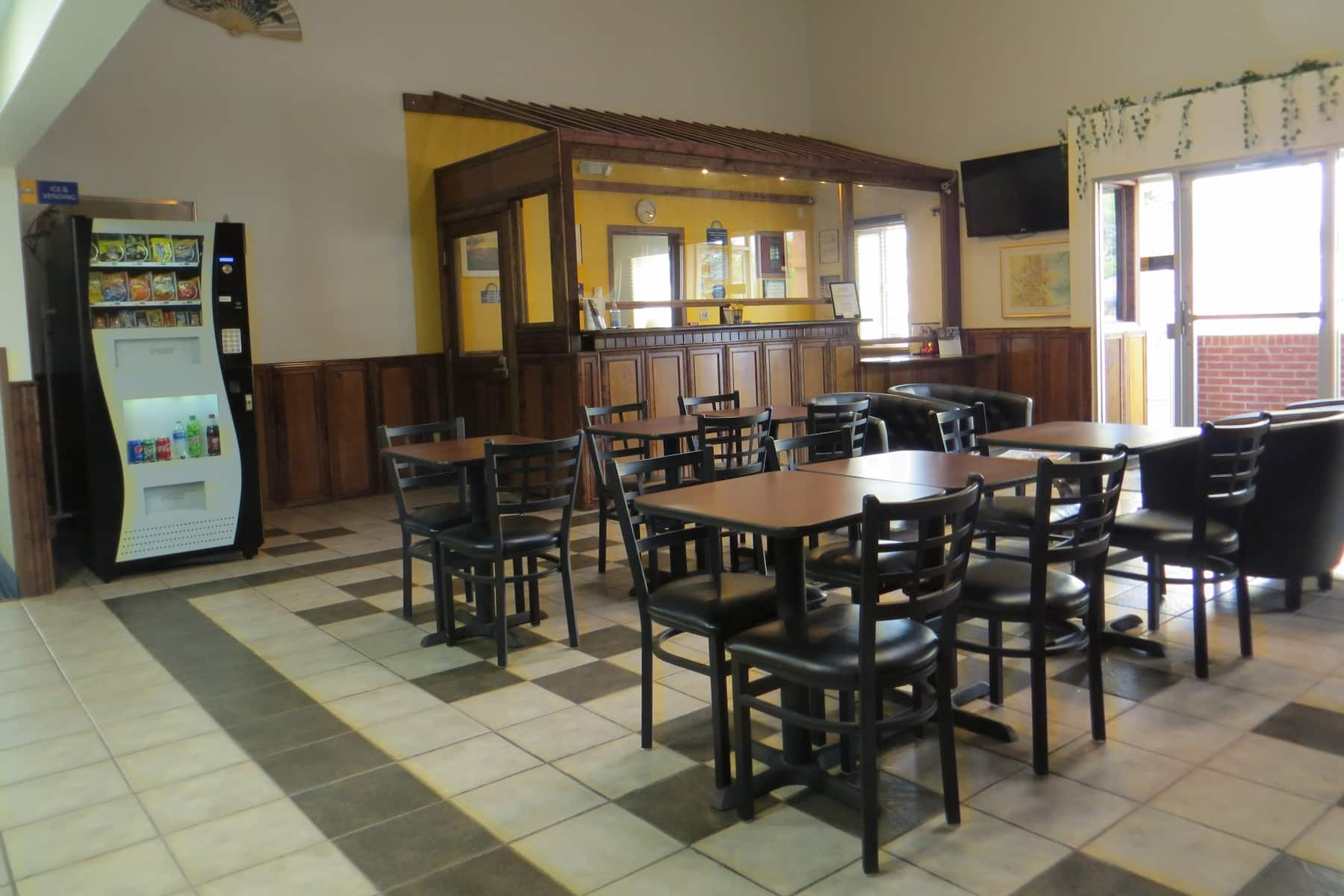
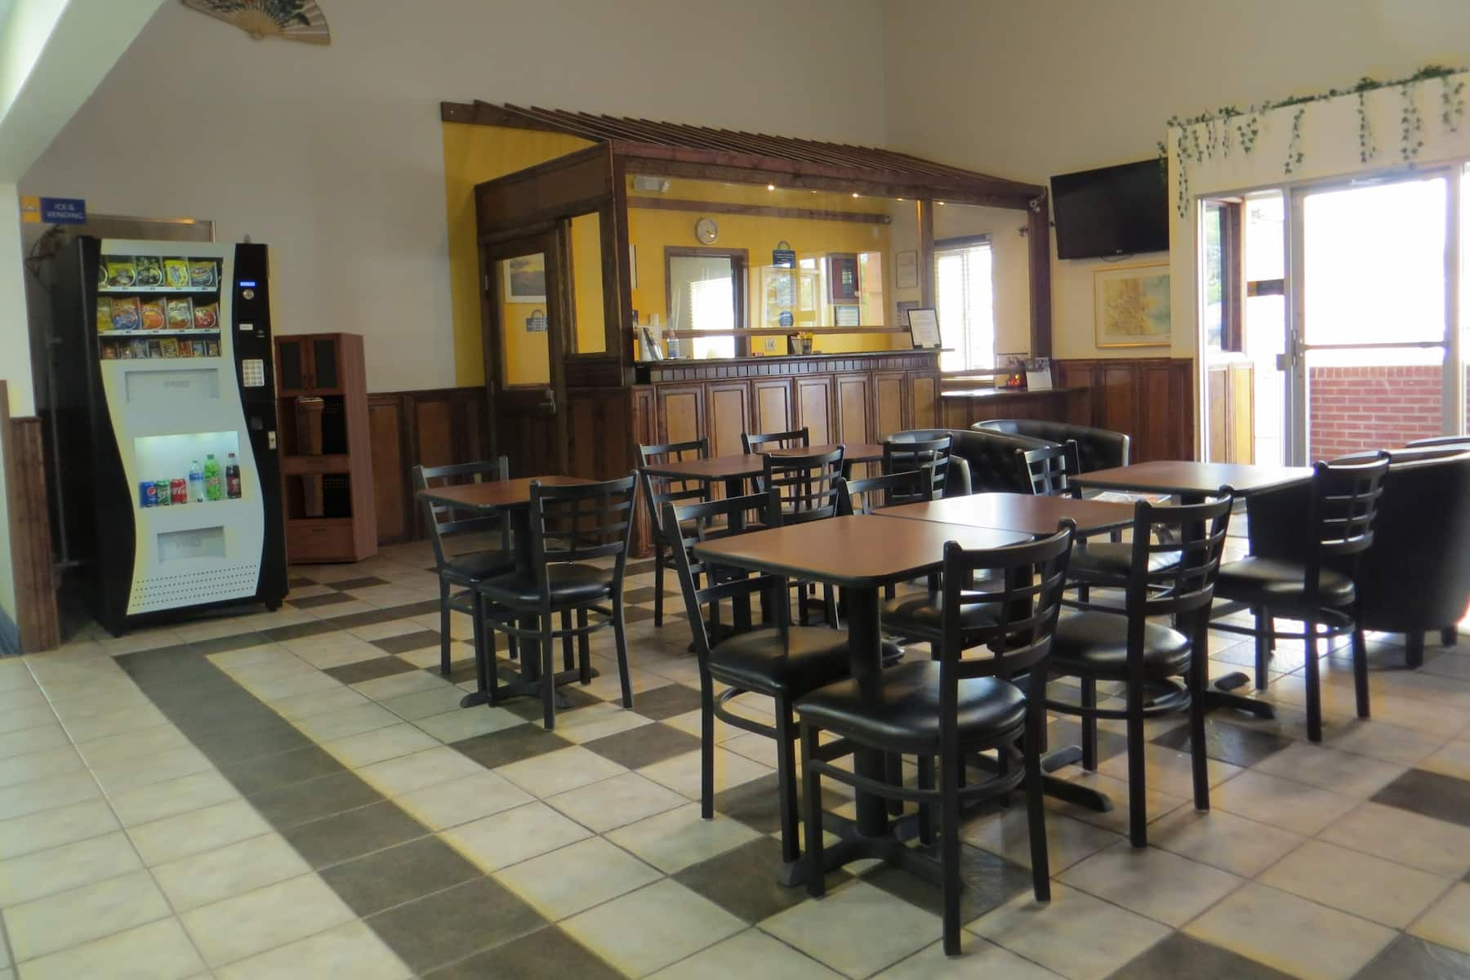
+ cabinet [272,331,378,564]
